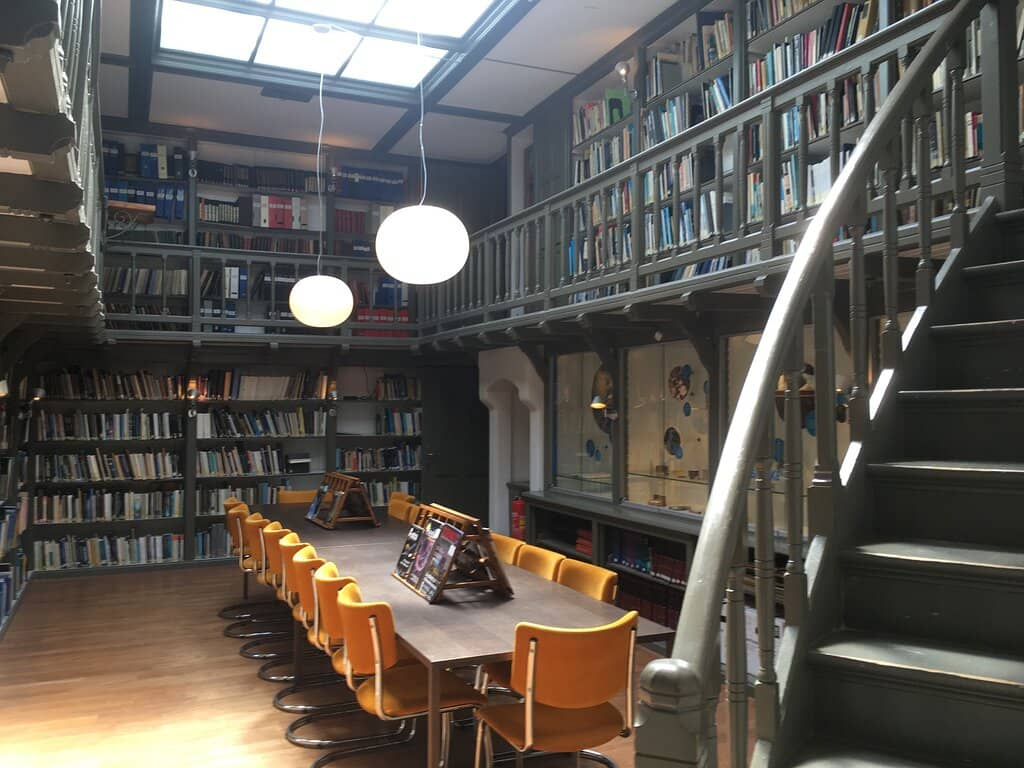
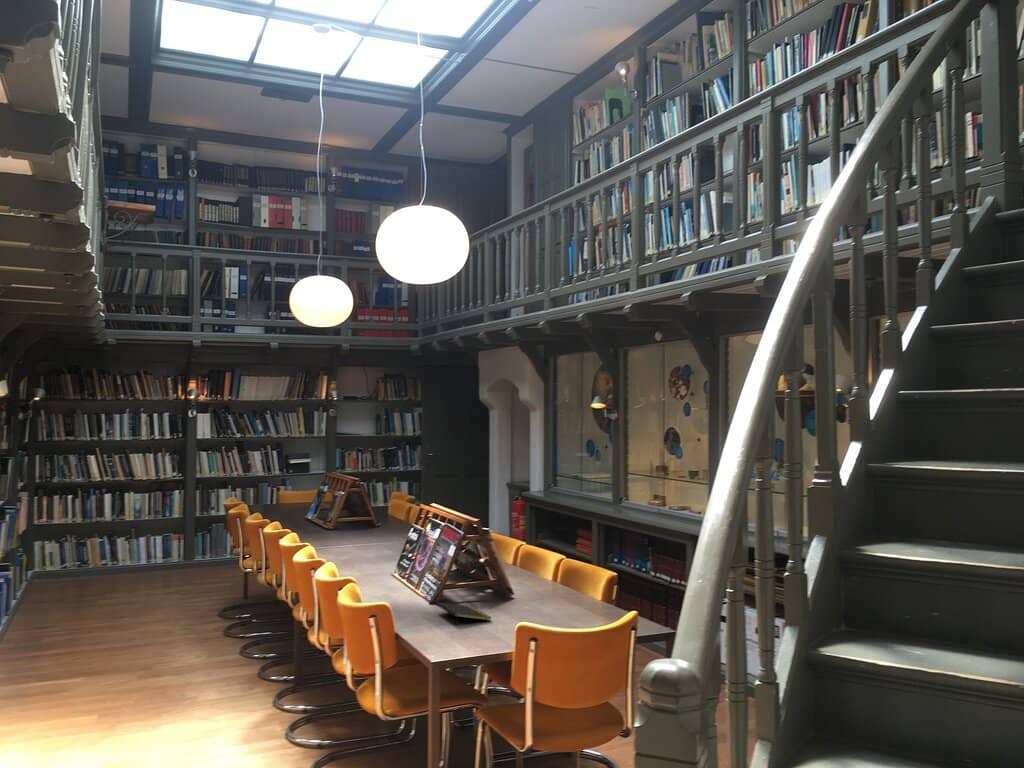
+ notepad [435,601,493,626]
